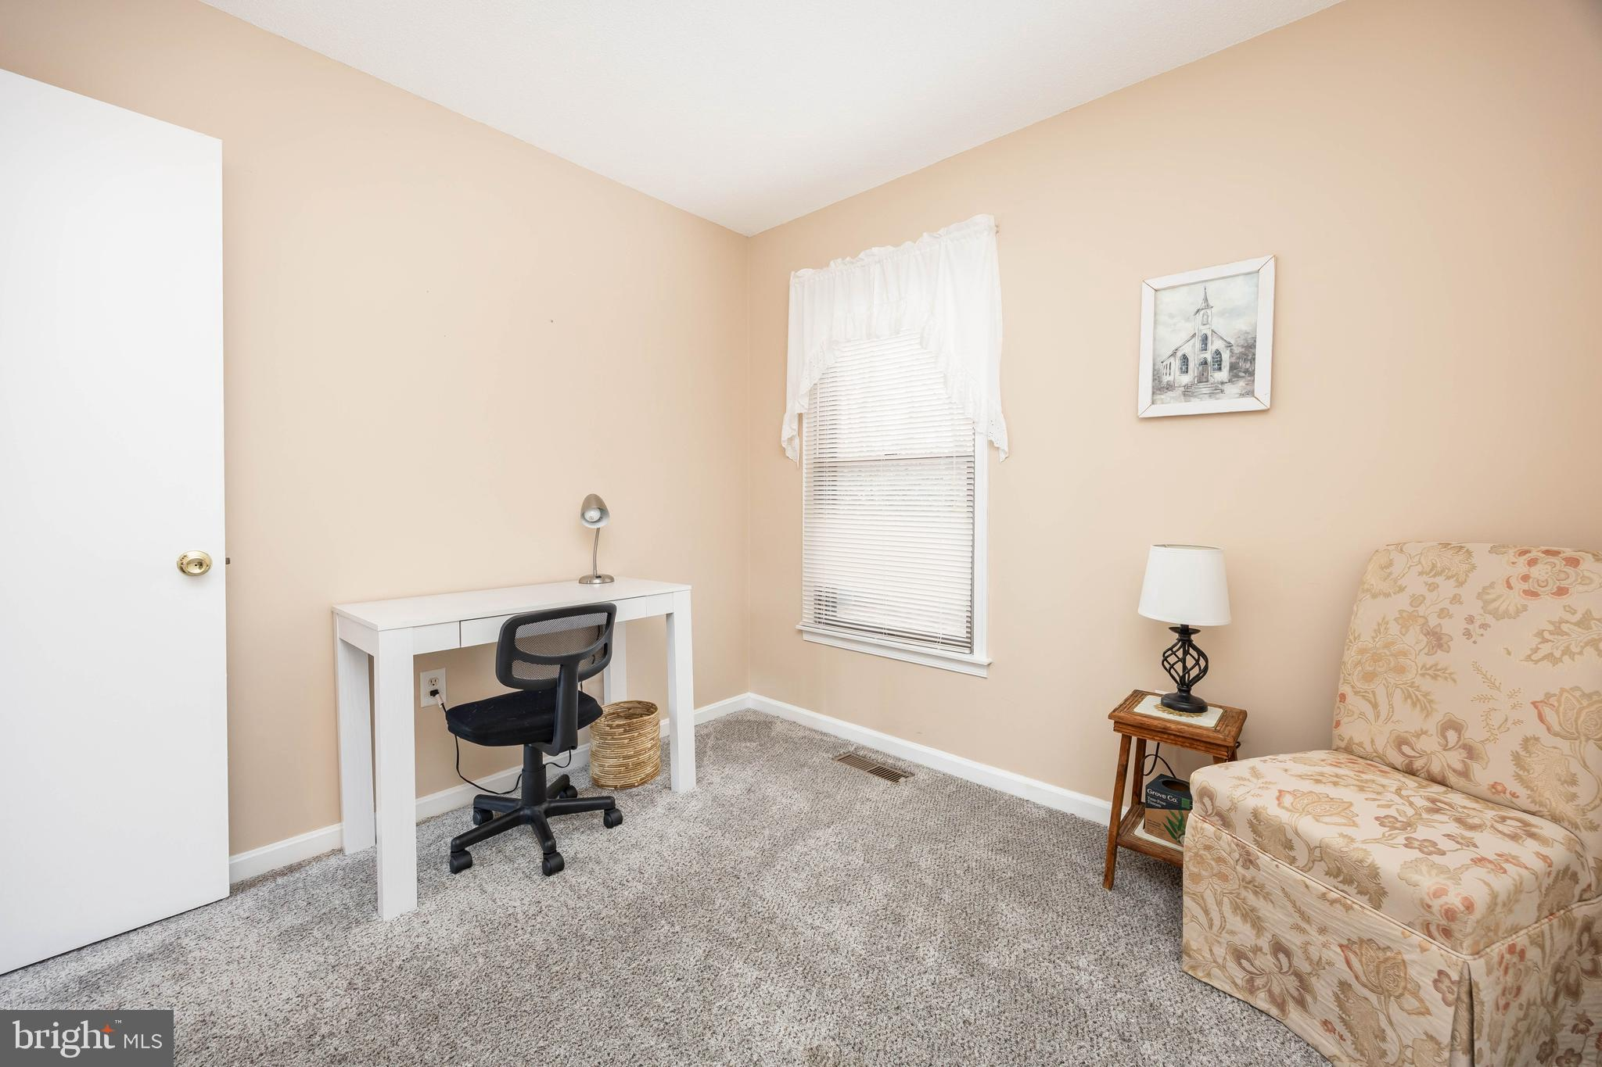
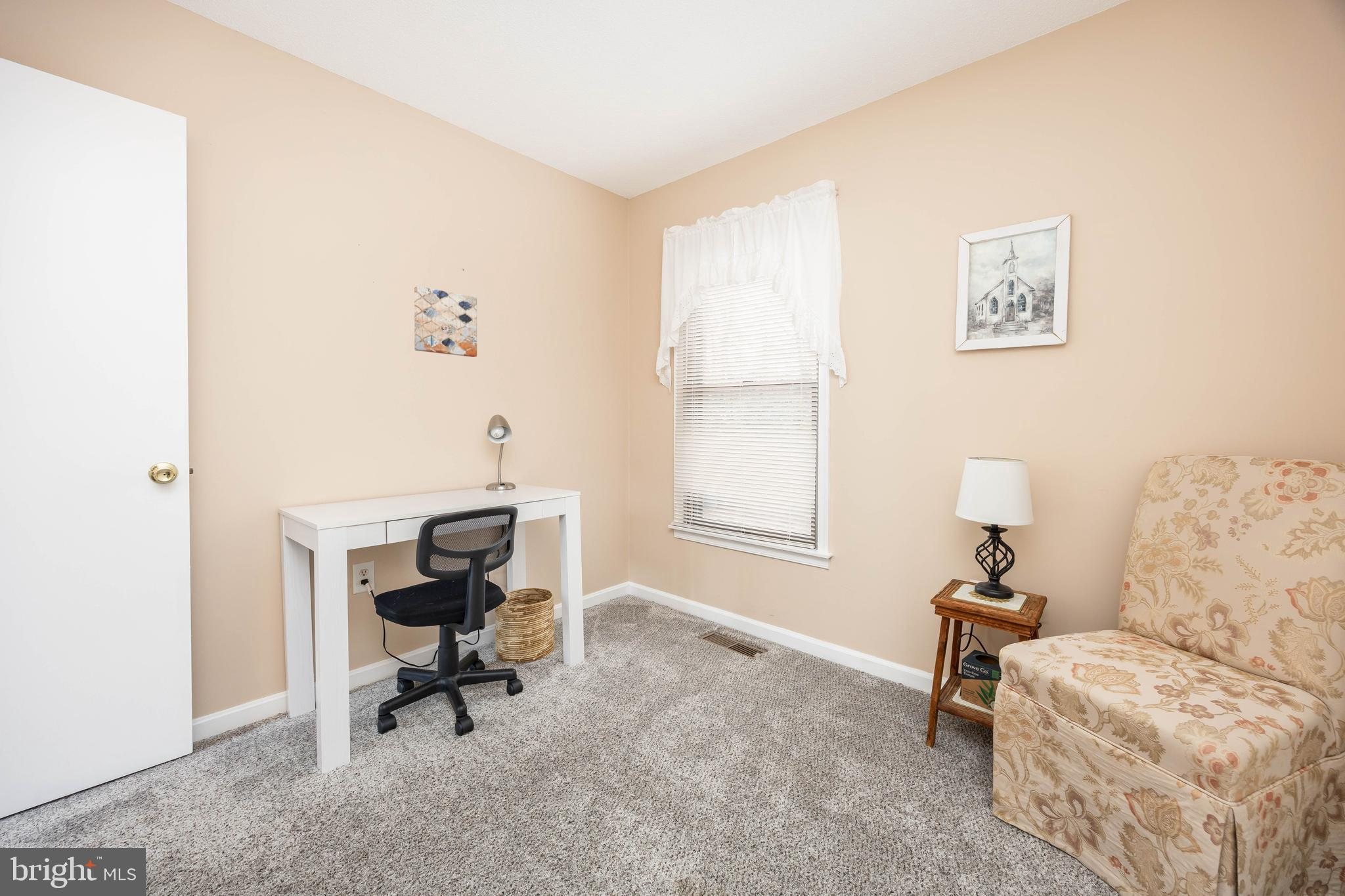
+ wall art [414,286,477,358]
